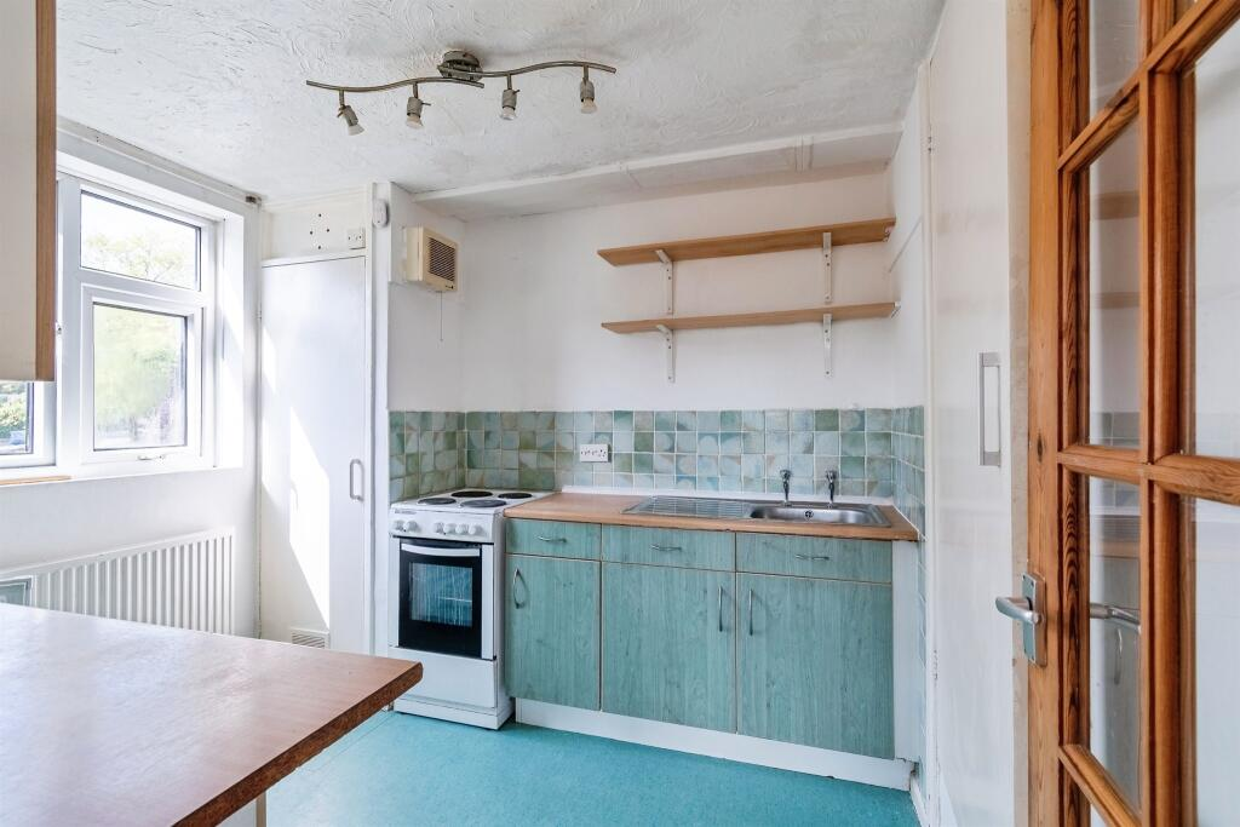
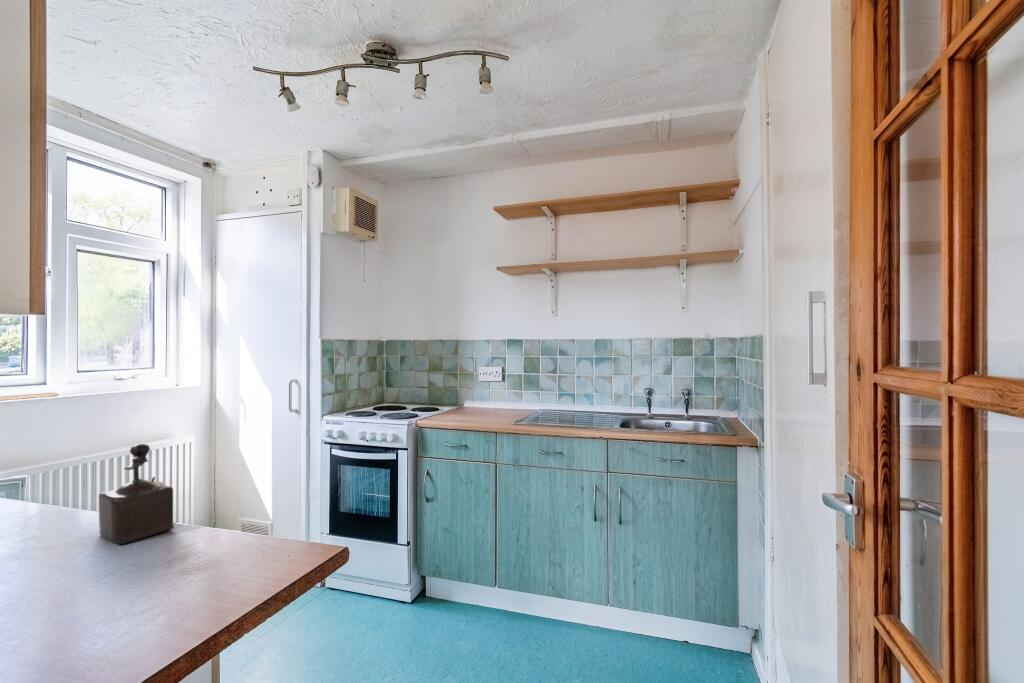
+ pepper mill [98,443,175,546]
